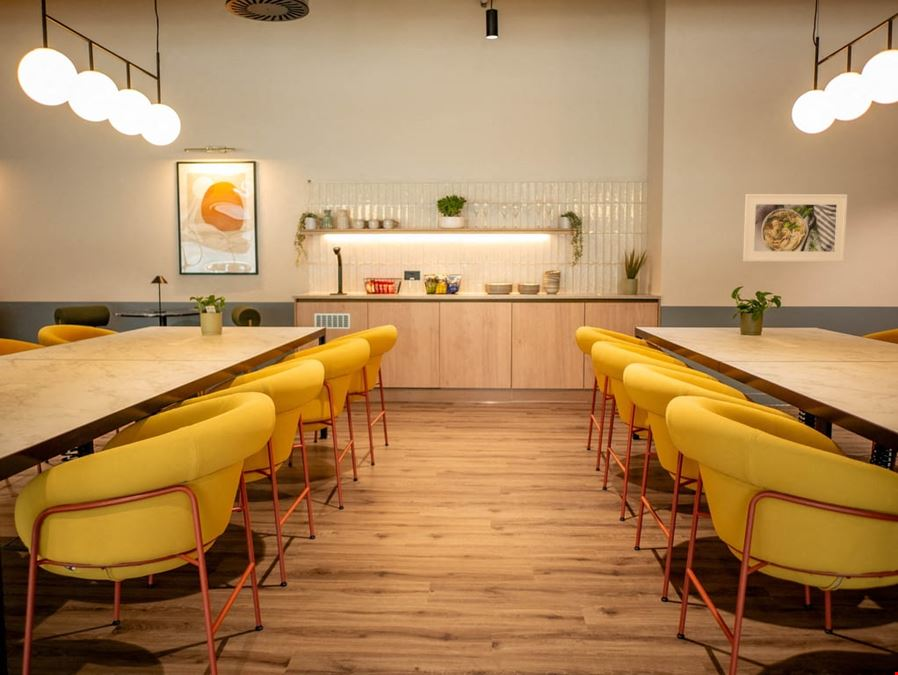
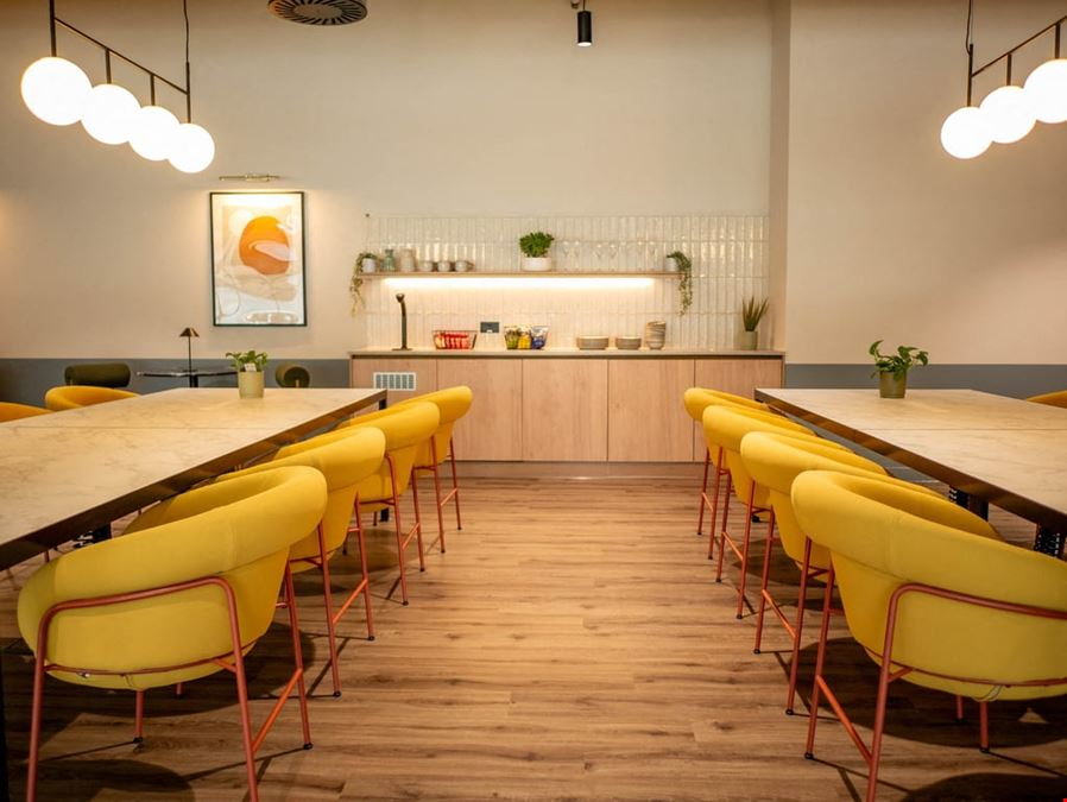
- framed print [742,193,848,263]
